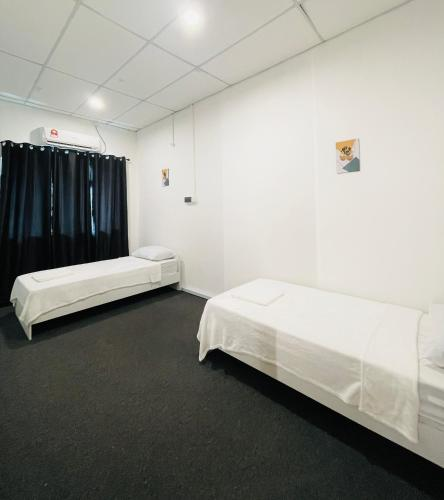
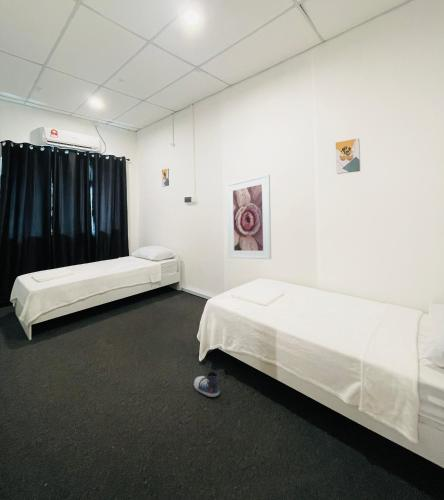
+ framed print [226,173,272,260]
+ shoe [193,370,221,398]
